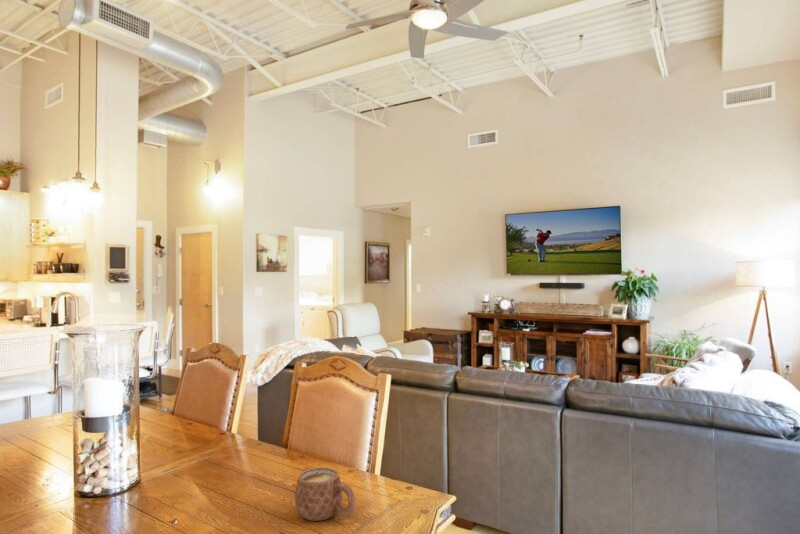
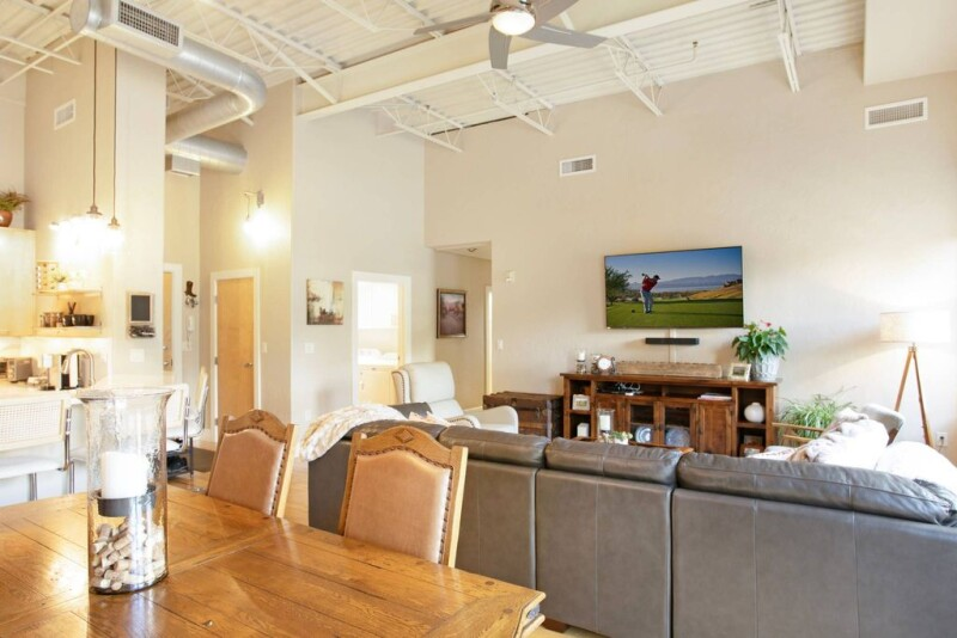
- mug [294,466,356,522]
